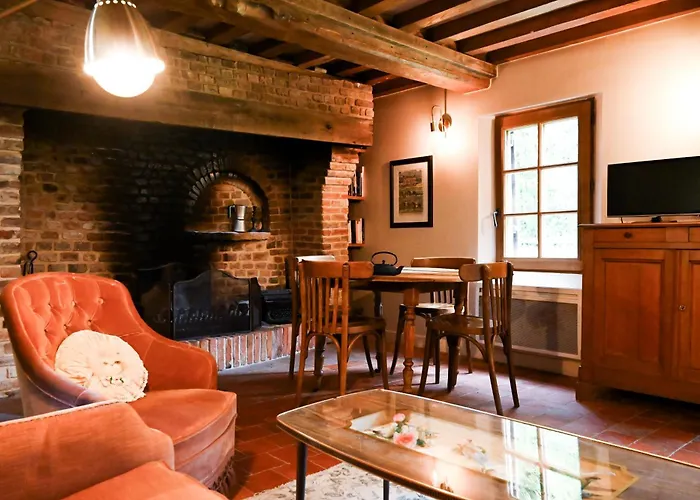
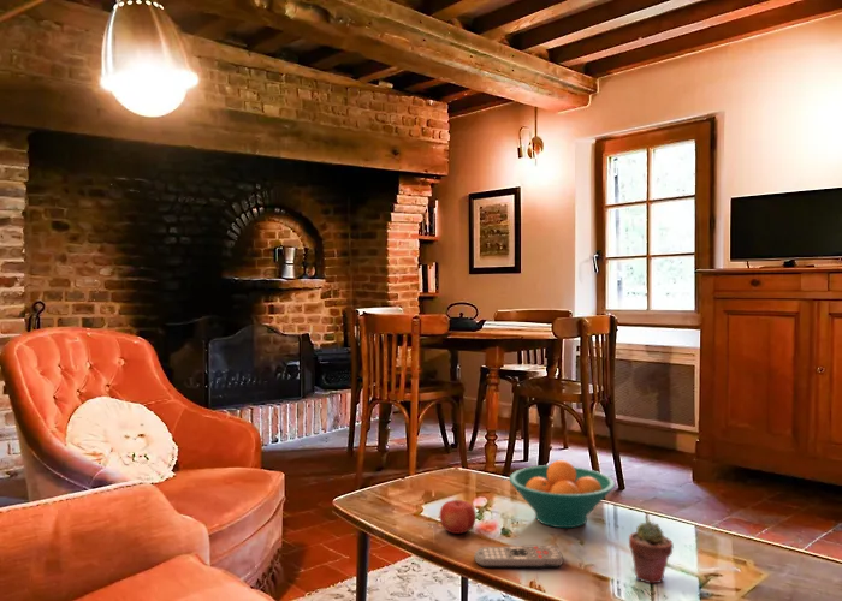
+ fruit [439,499,478,535]
+ remote control [473,543,564,569]
+ fruit bowl [508,459,616,529]
+ potted succulent [628,520,675,584]
